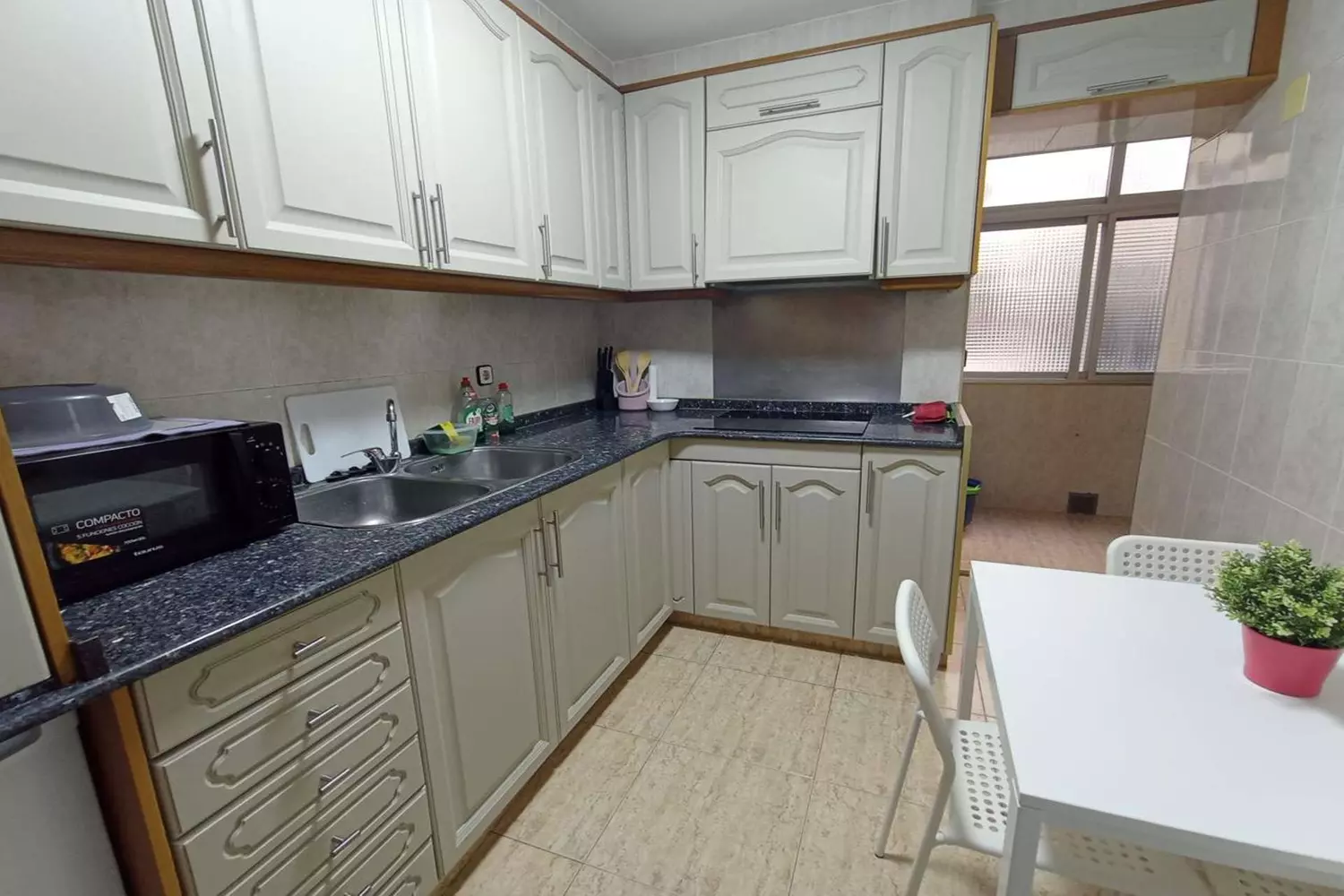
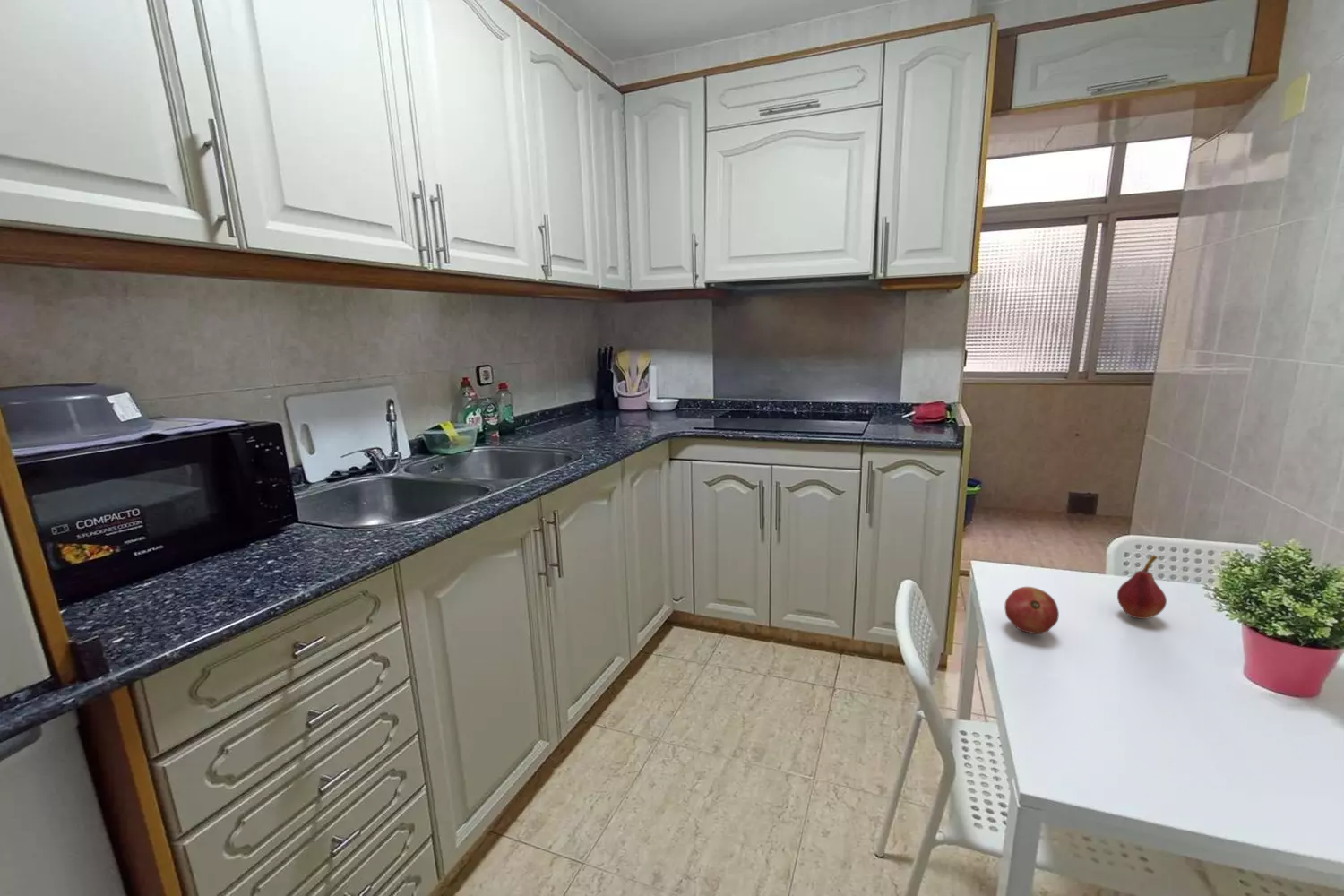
+ fruit [1004,586,1060,635]
+ fruit [1116,554,1167,620]
